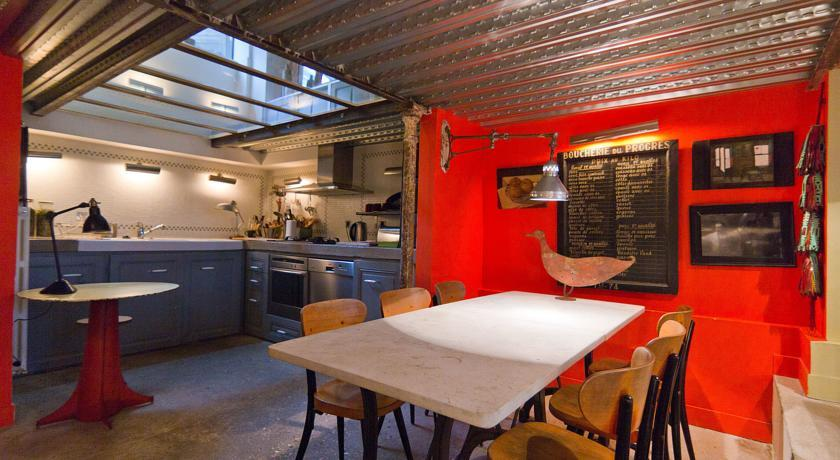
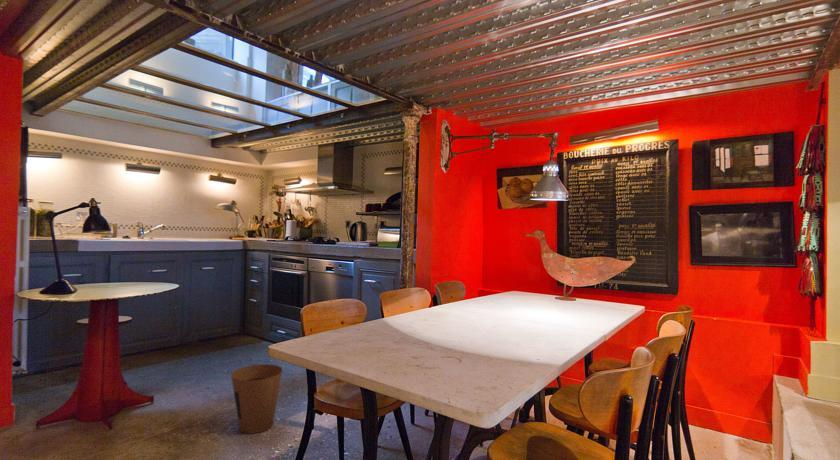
+ trash can [230,363,283,435]
